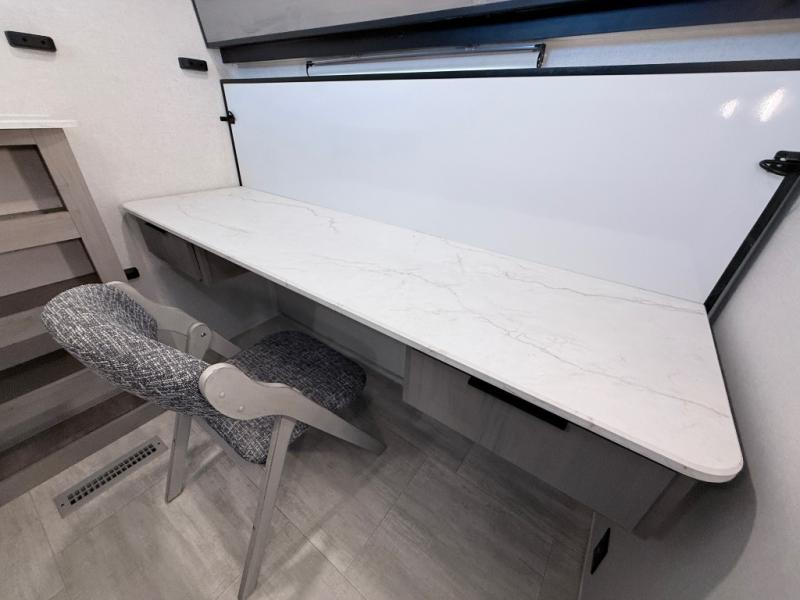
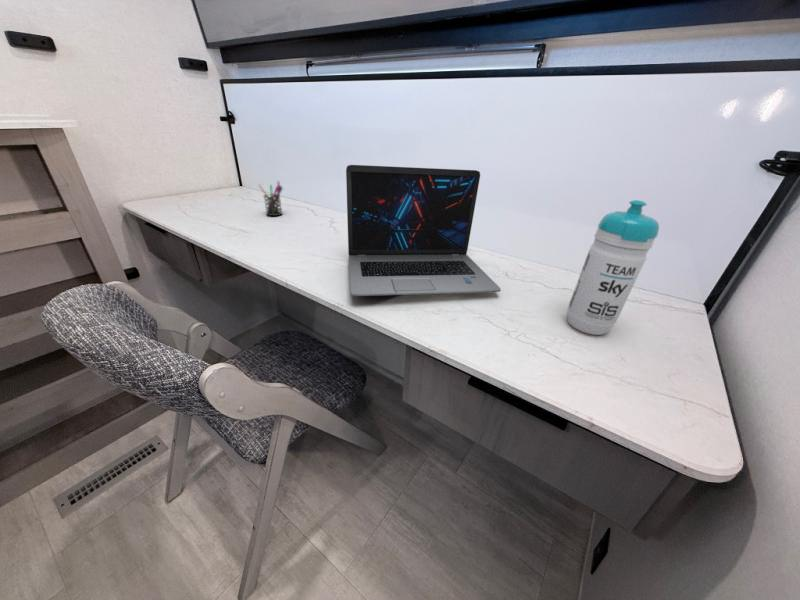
+ laptop [345,164,502,297]
+ water bottle [566,199,660,336]
+ pen holder [257,180,284,217]
